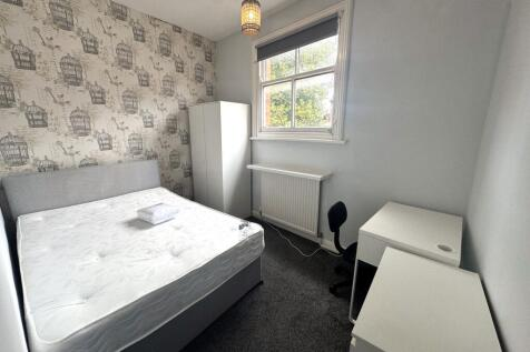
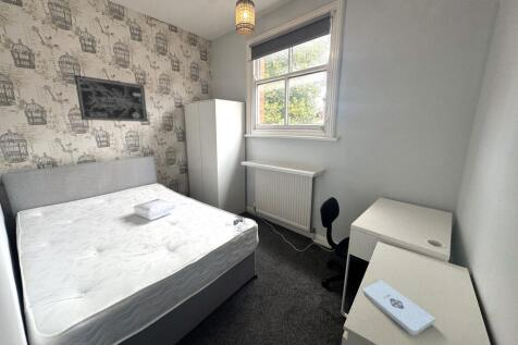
+ notepad [361,280,436,336]
+ wall art [73,74,149,123]
